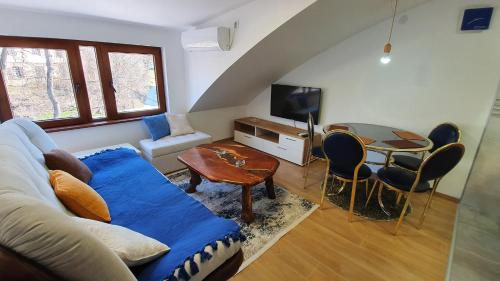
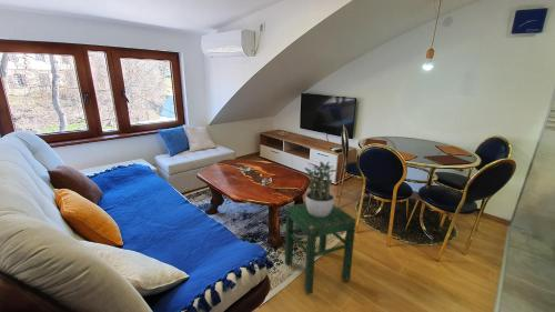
+ potted plant [302,161,337,217]
+ stool [284,202,357,295]
